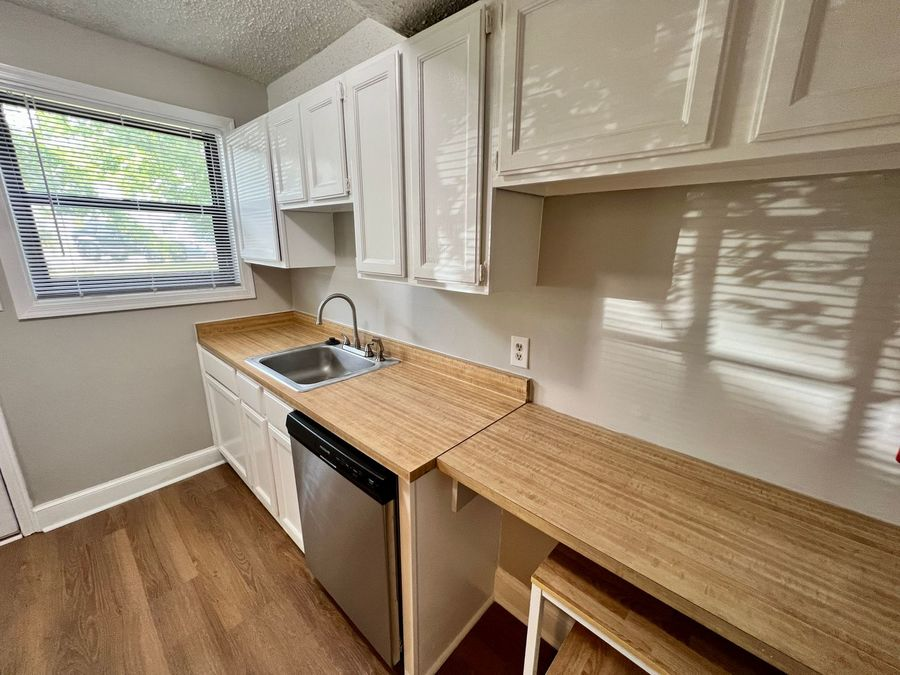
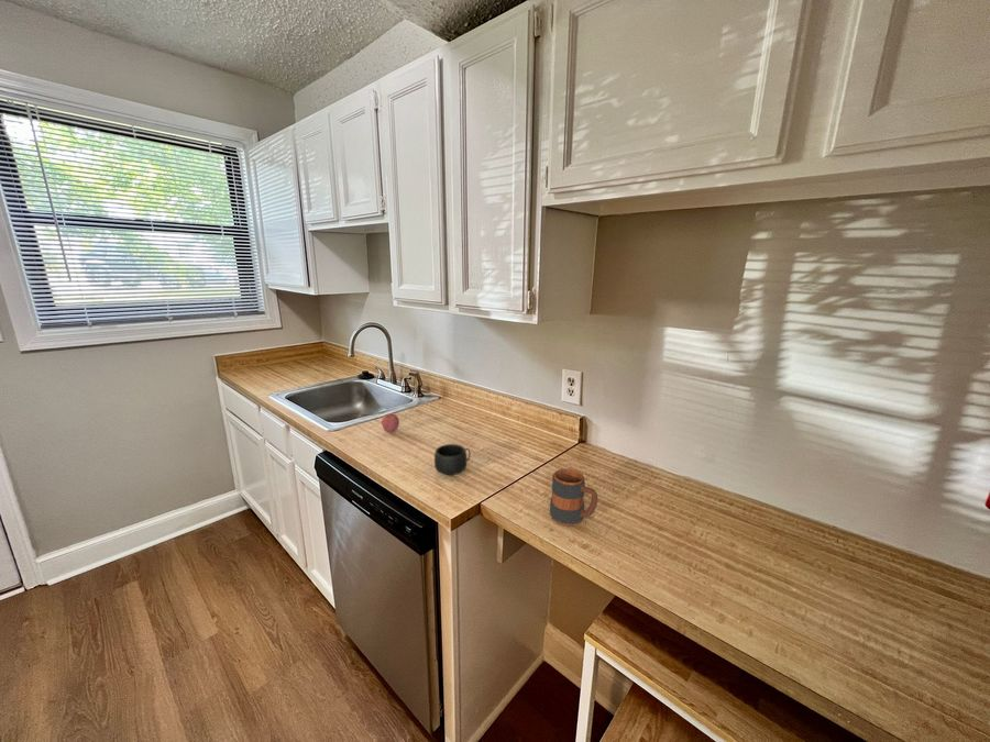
+ fruit [381,412,400,434]
+ mug [433,443,471,476]
+ mug [549,468,598,527]
